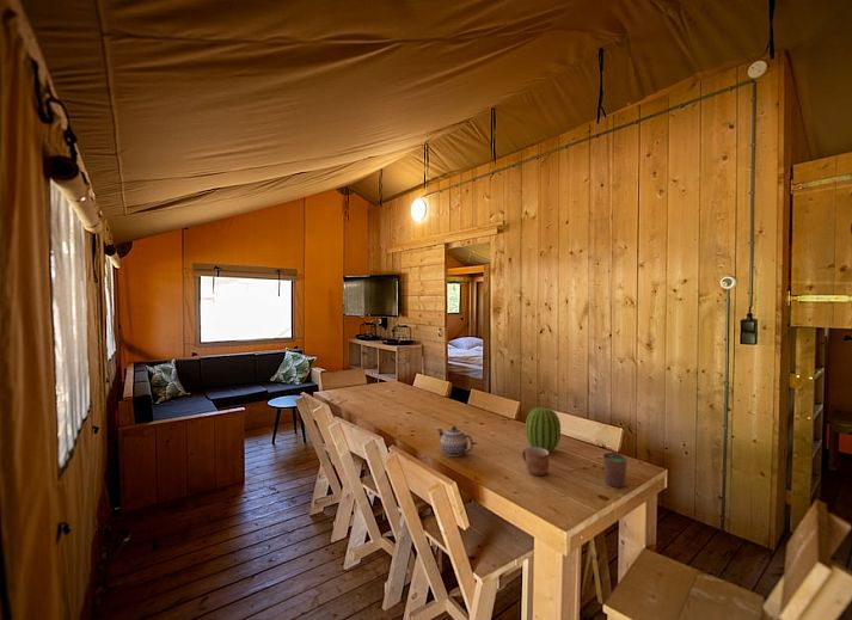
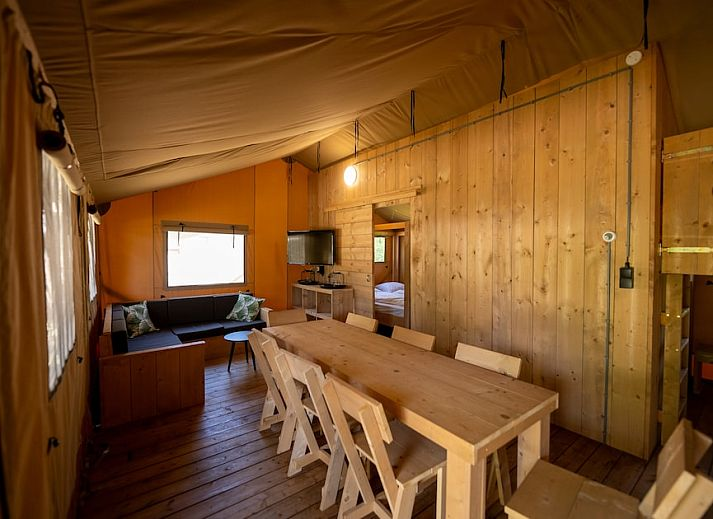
- cup [602,452,629,489]
- fruit [525,405,562,452]
- teapot [436,425,474,458]
- mug [521,446,551,477]
